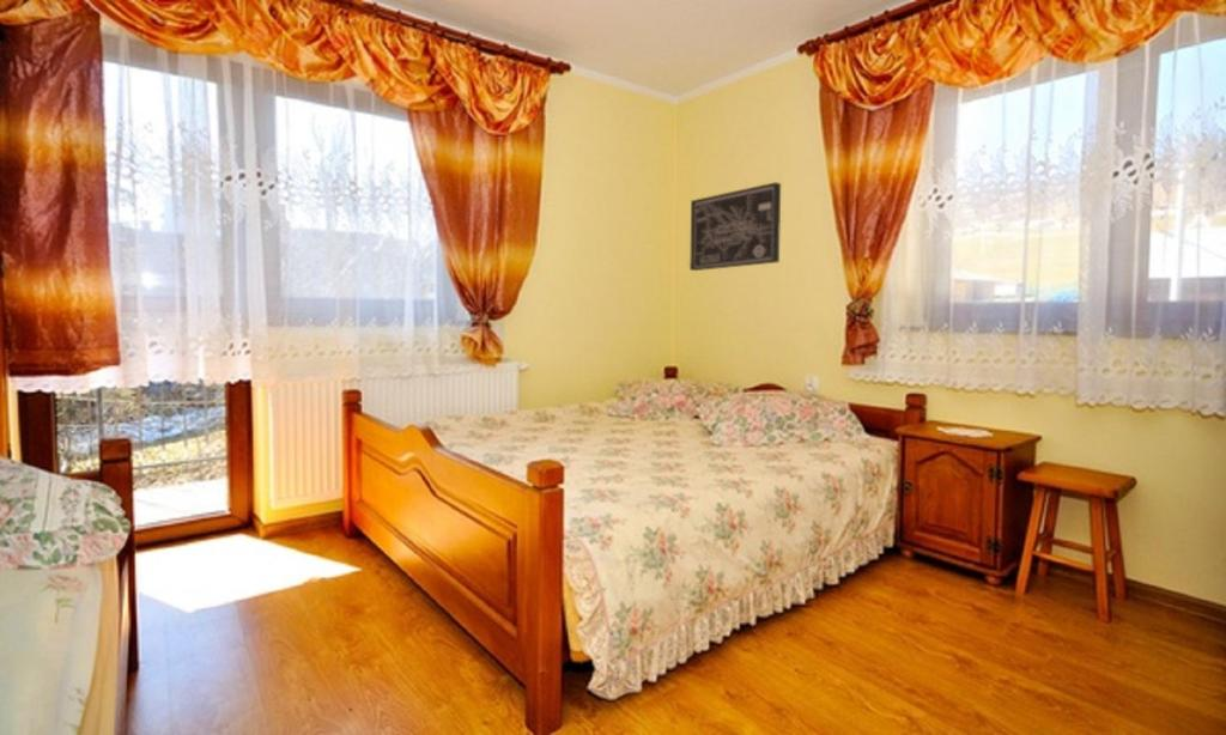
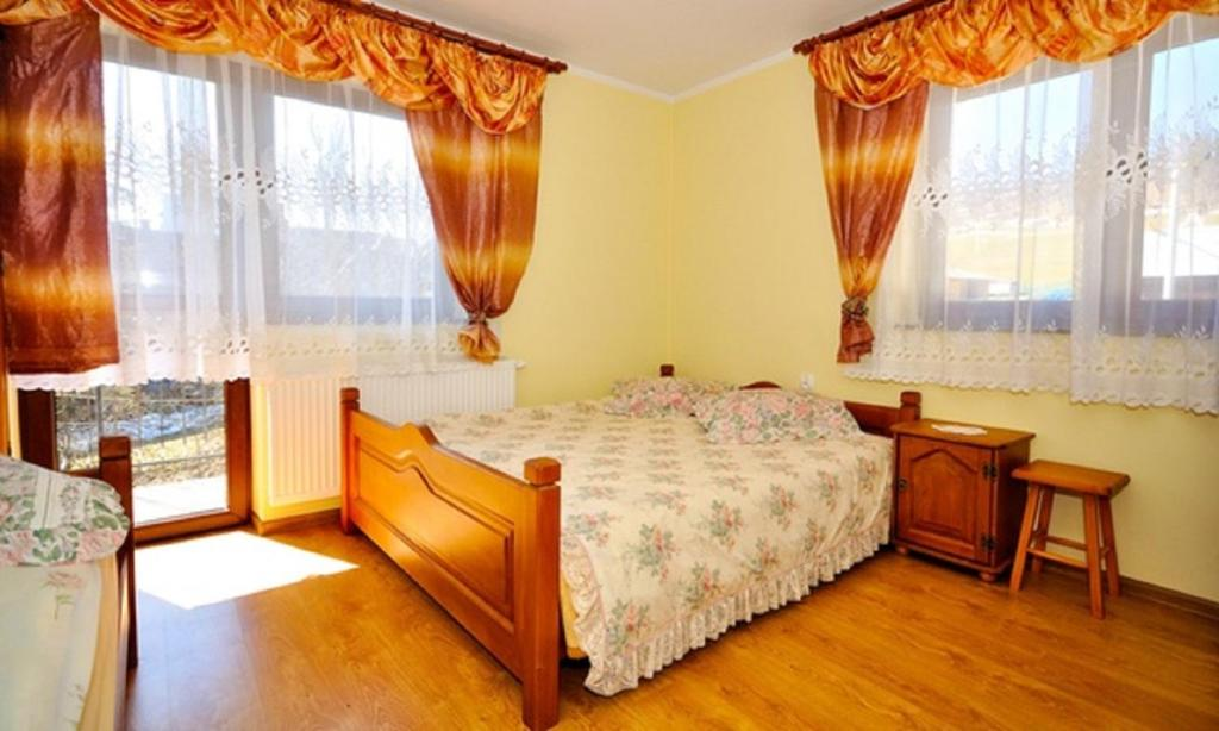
- wall art [688,181,782,272]
